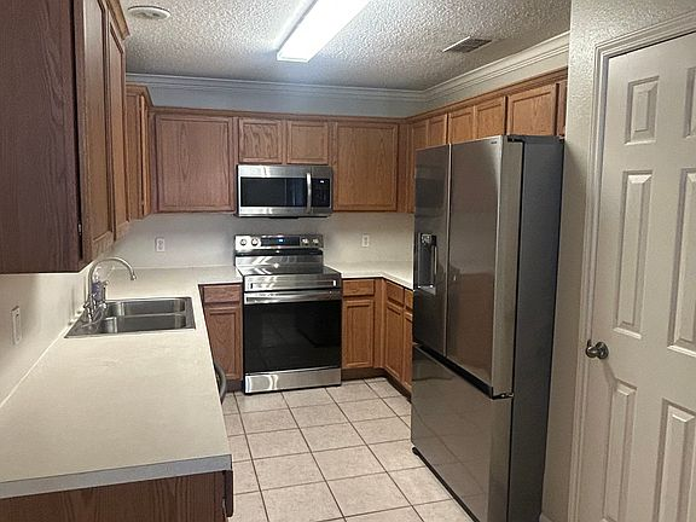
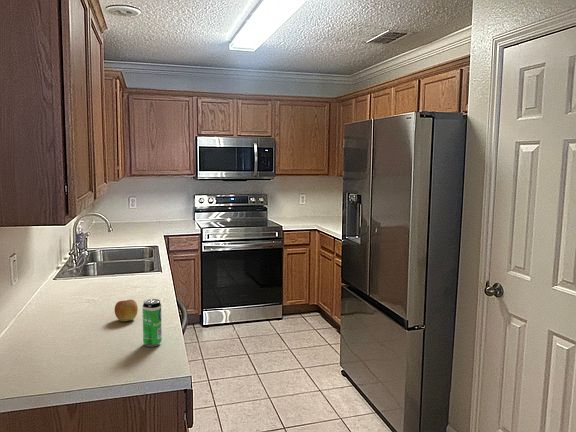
+ beverage can [142,298,163,348]
+ apple [114,299,139,322]
